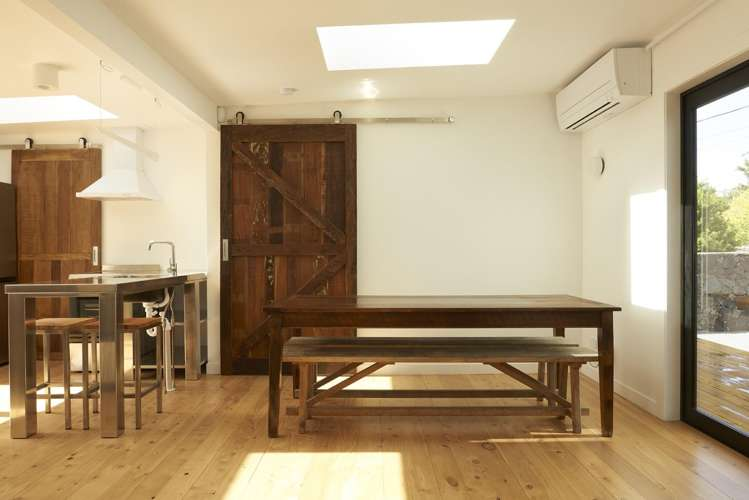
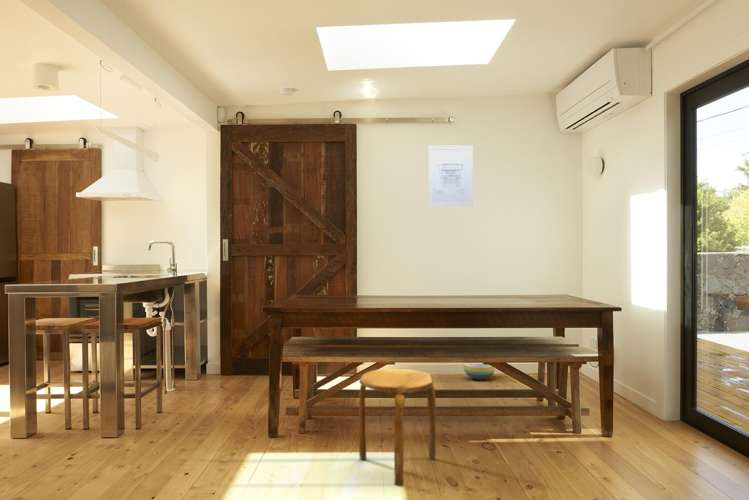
+ planter [462,363,496,381]
+ stool [358,368,437,488]
+ wall art [428,144,474,208]
